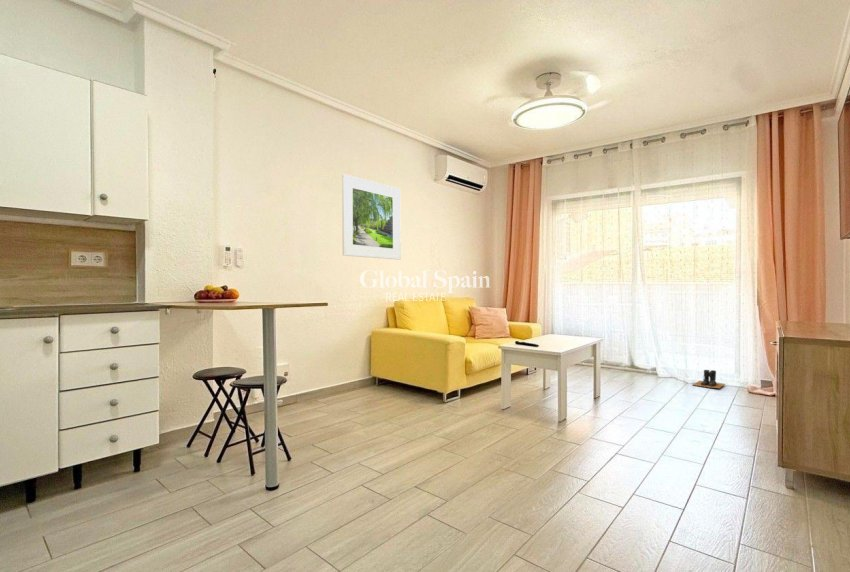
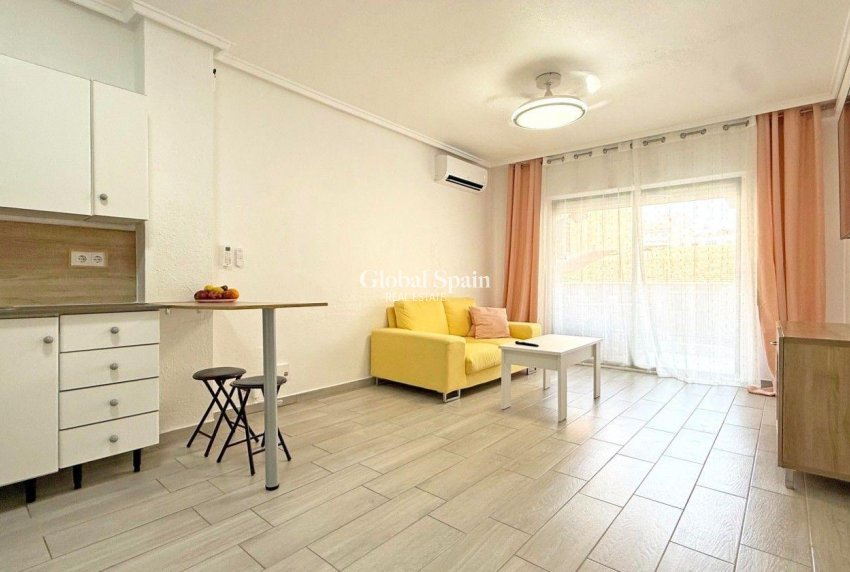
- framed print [341,173,402,261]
- boots [692,369,726,390]
